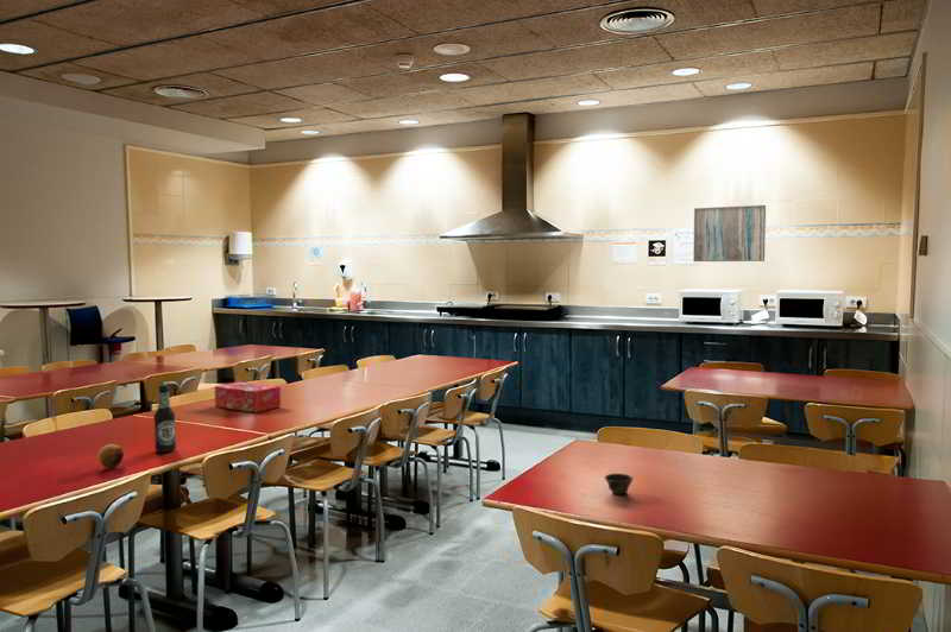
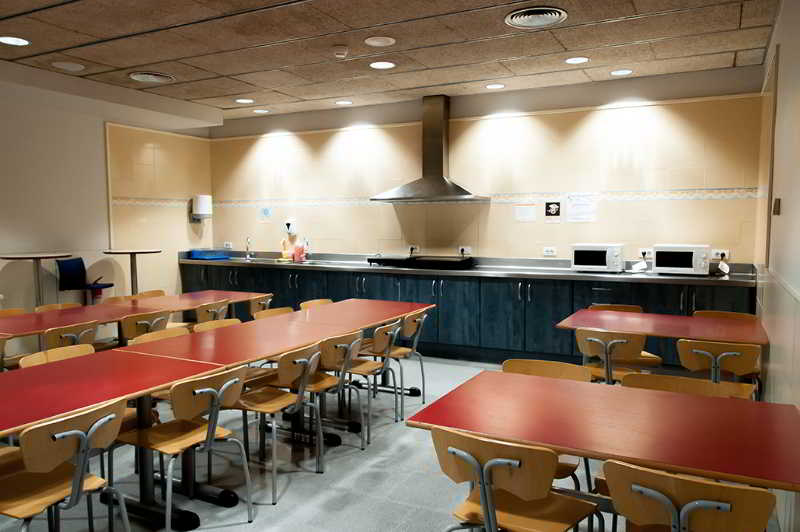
- bottle [153,383,177,454]
- fruit [96,443,125,469]
- wall art [692,204,767,263]
- tissue box [214,381,282,413]
- cup [604,473,635,495]
